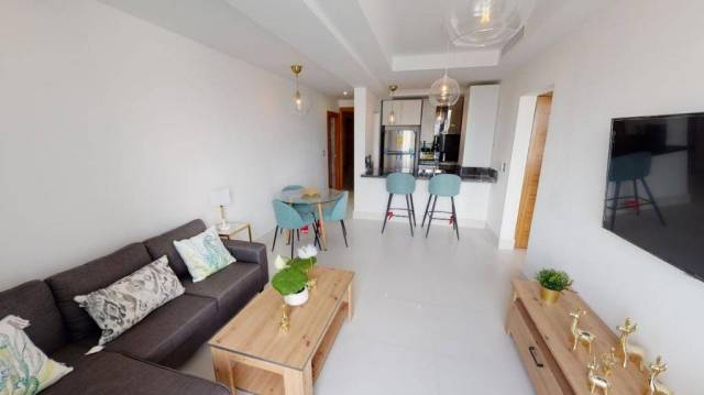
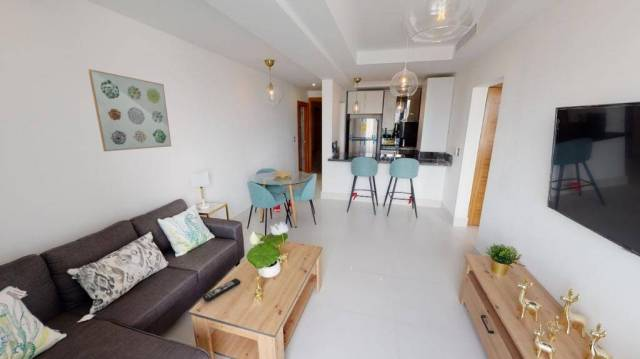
+ remote control [202,277,241,303]
+ wall art [87,68,172,152]
